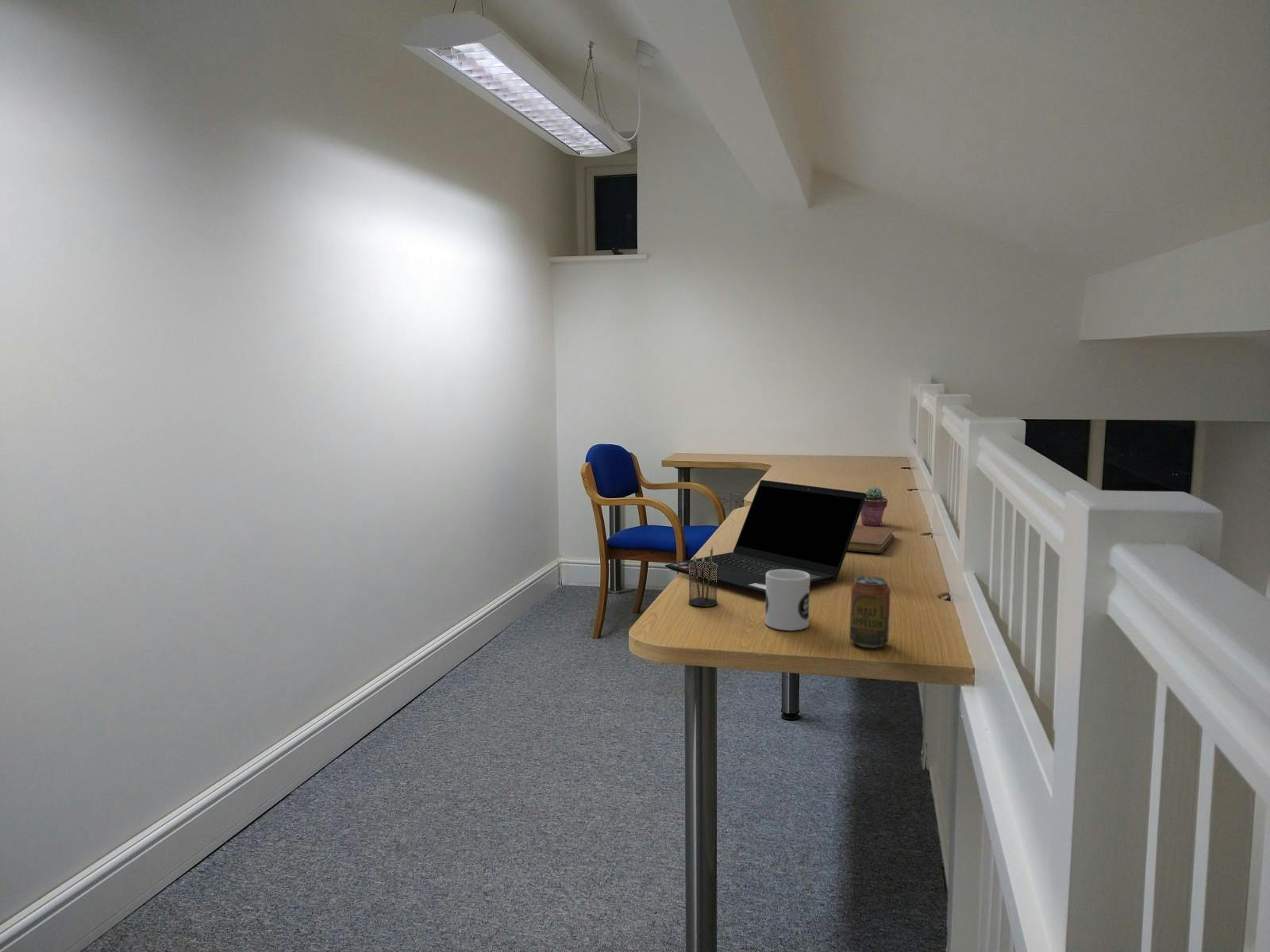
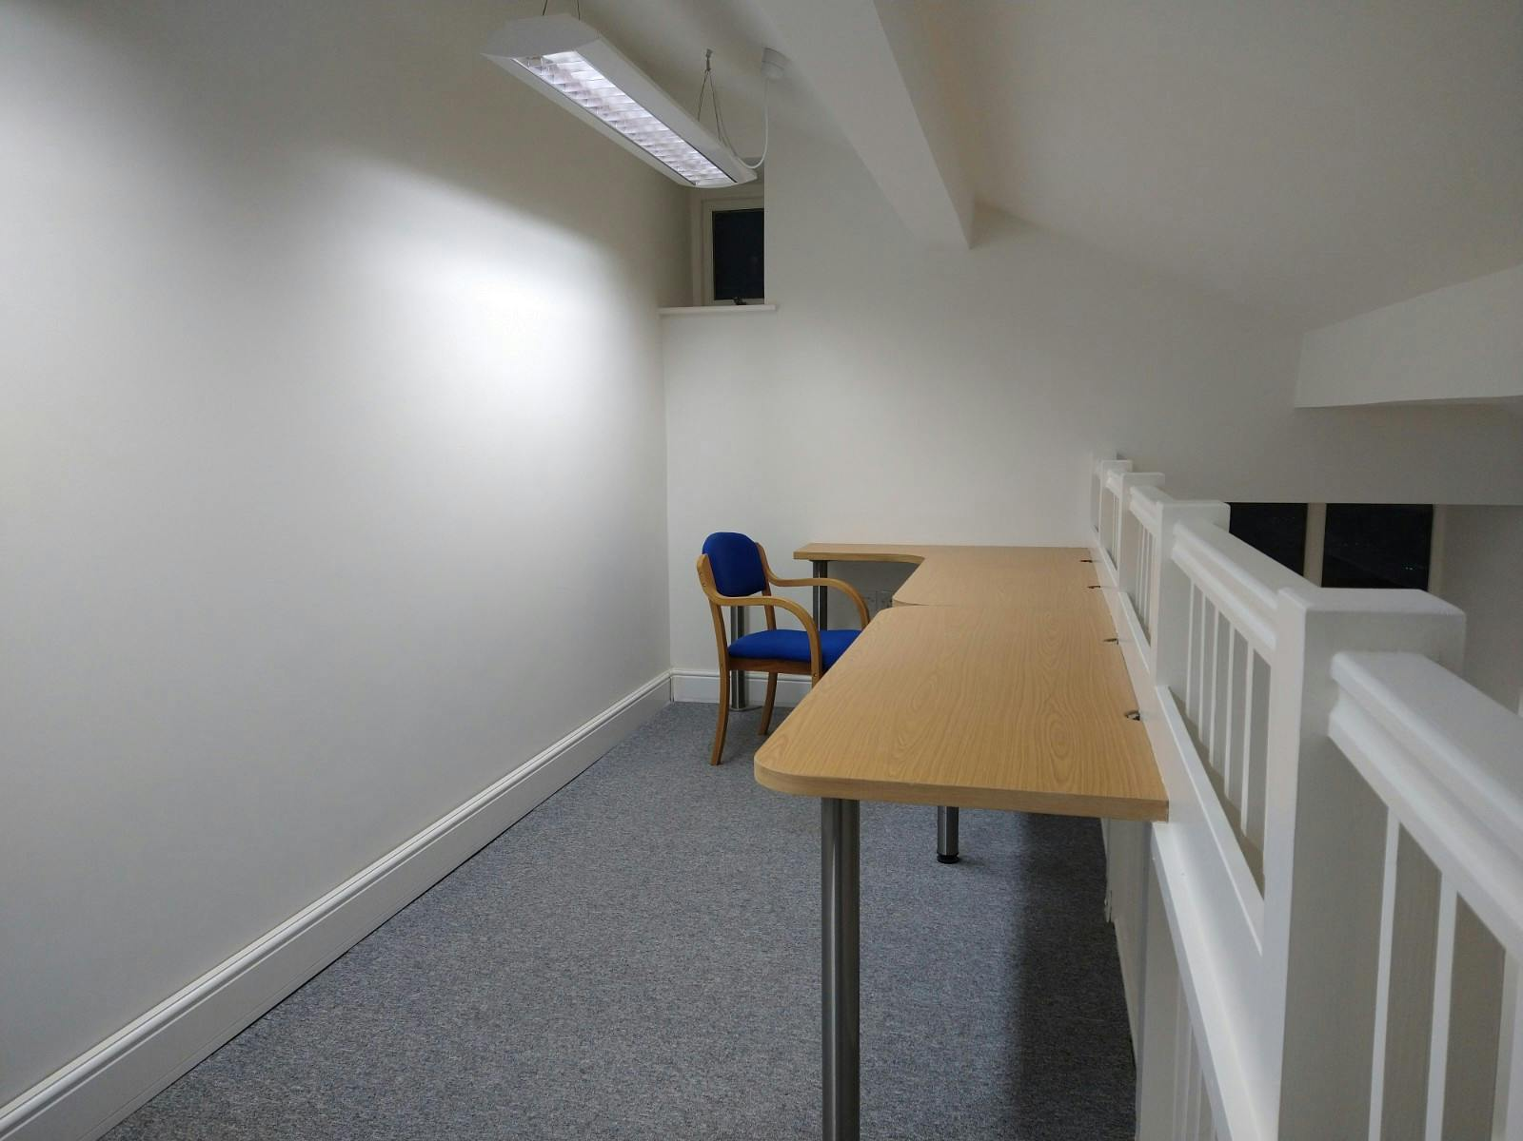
- beverage can [849,576,891,649]
- potted succulent [860,487,888,527]
- notebook [847,524,895,554]
- laptop computer [664,479,867,597]
- mug [764,570,810,631]
- pencil holder [687,545,718,608]
